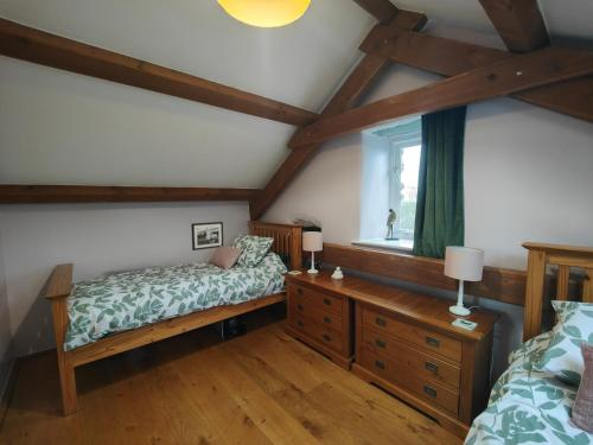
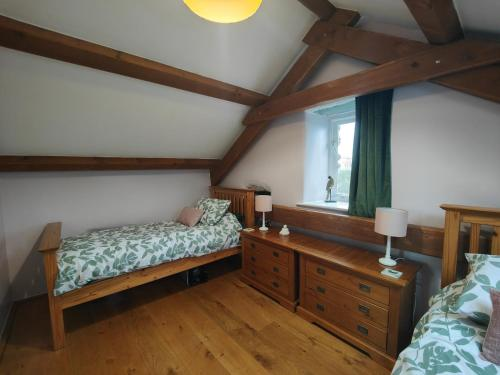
- picture frame [190,221,224,252]
